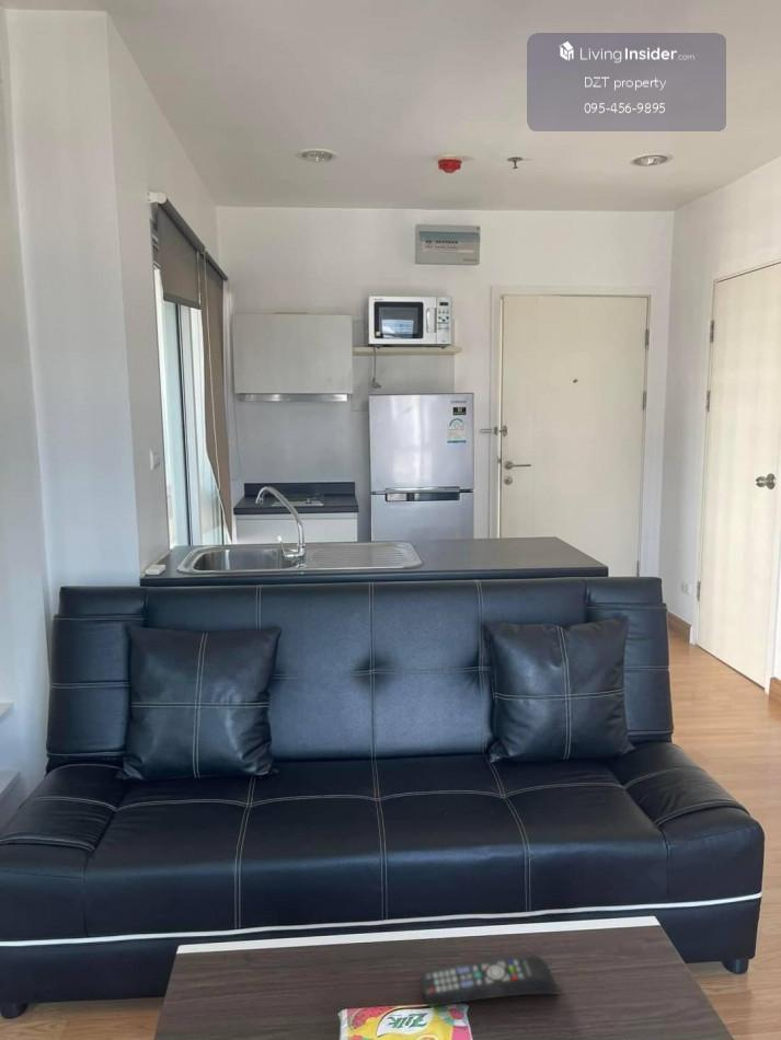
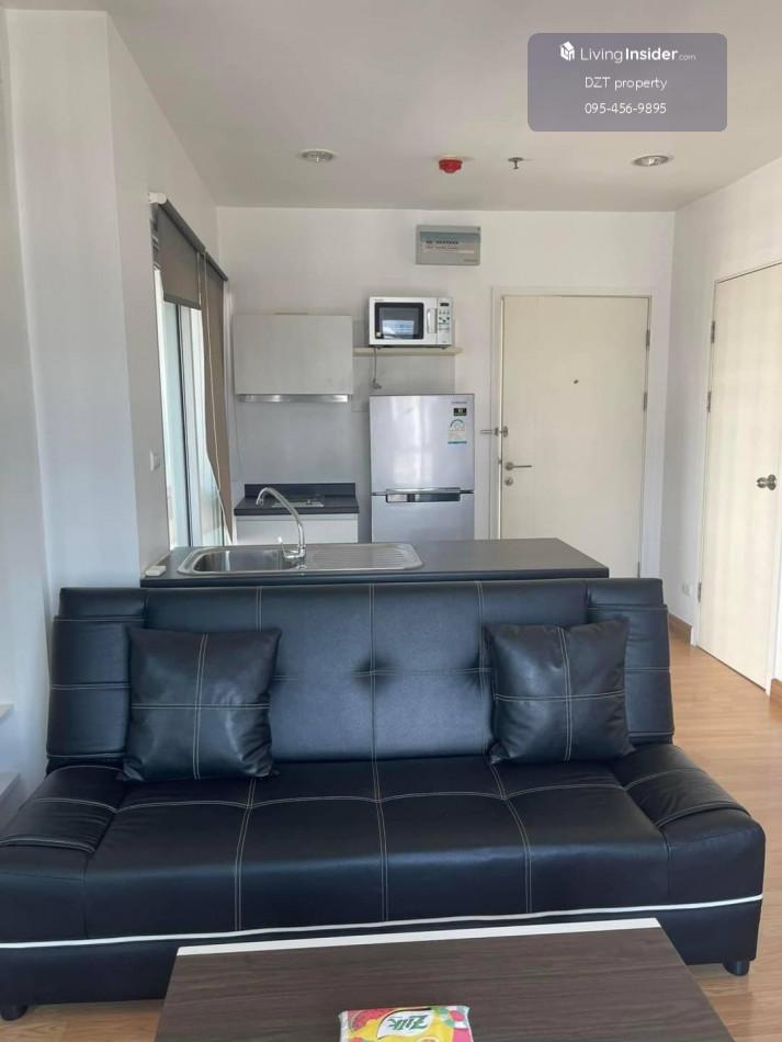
- remote control [421,954,560,1007]
